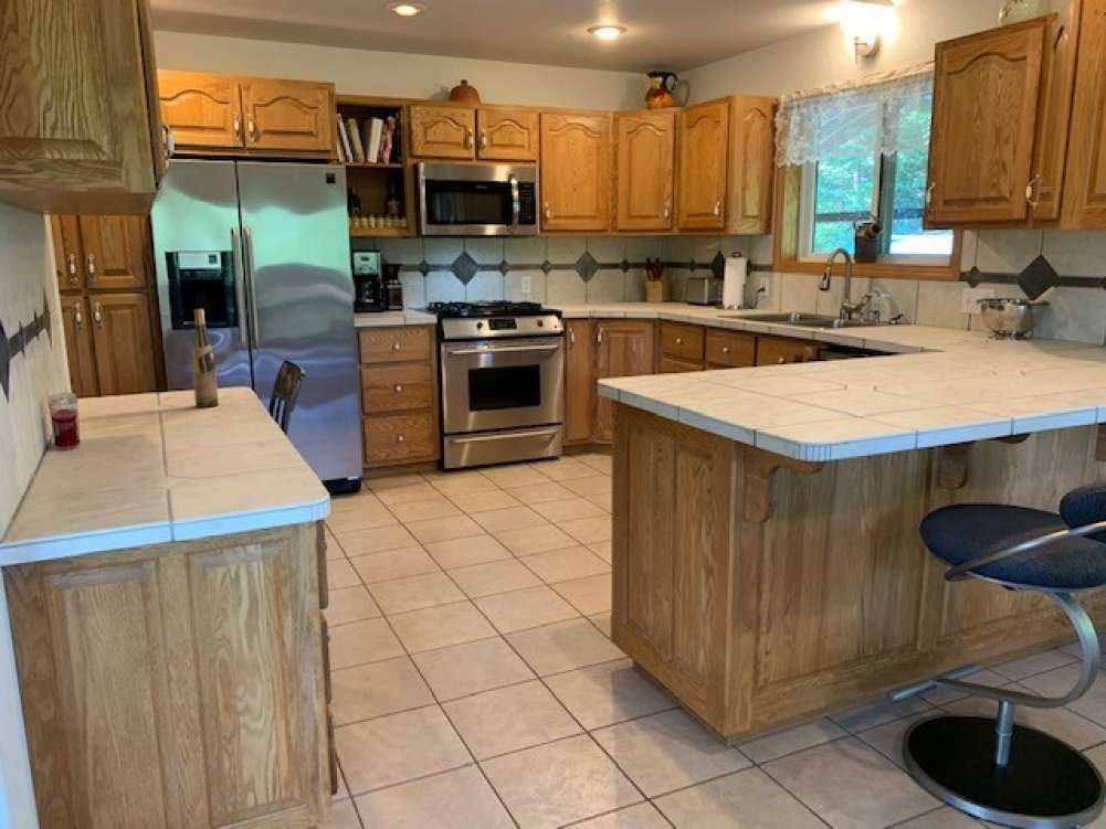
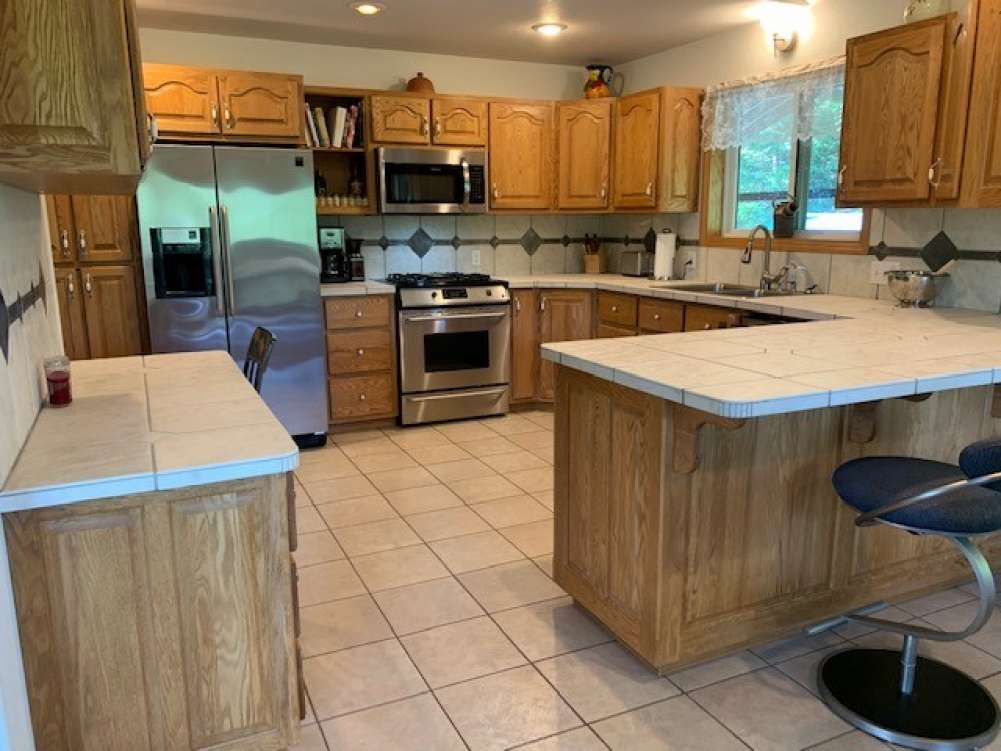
- wine bottle [191,308,220,408]
